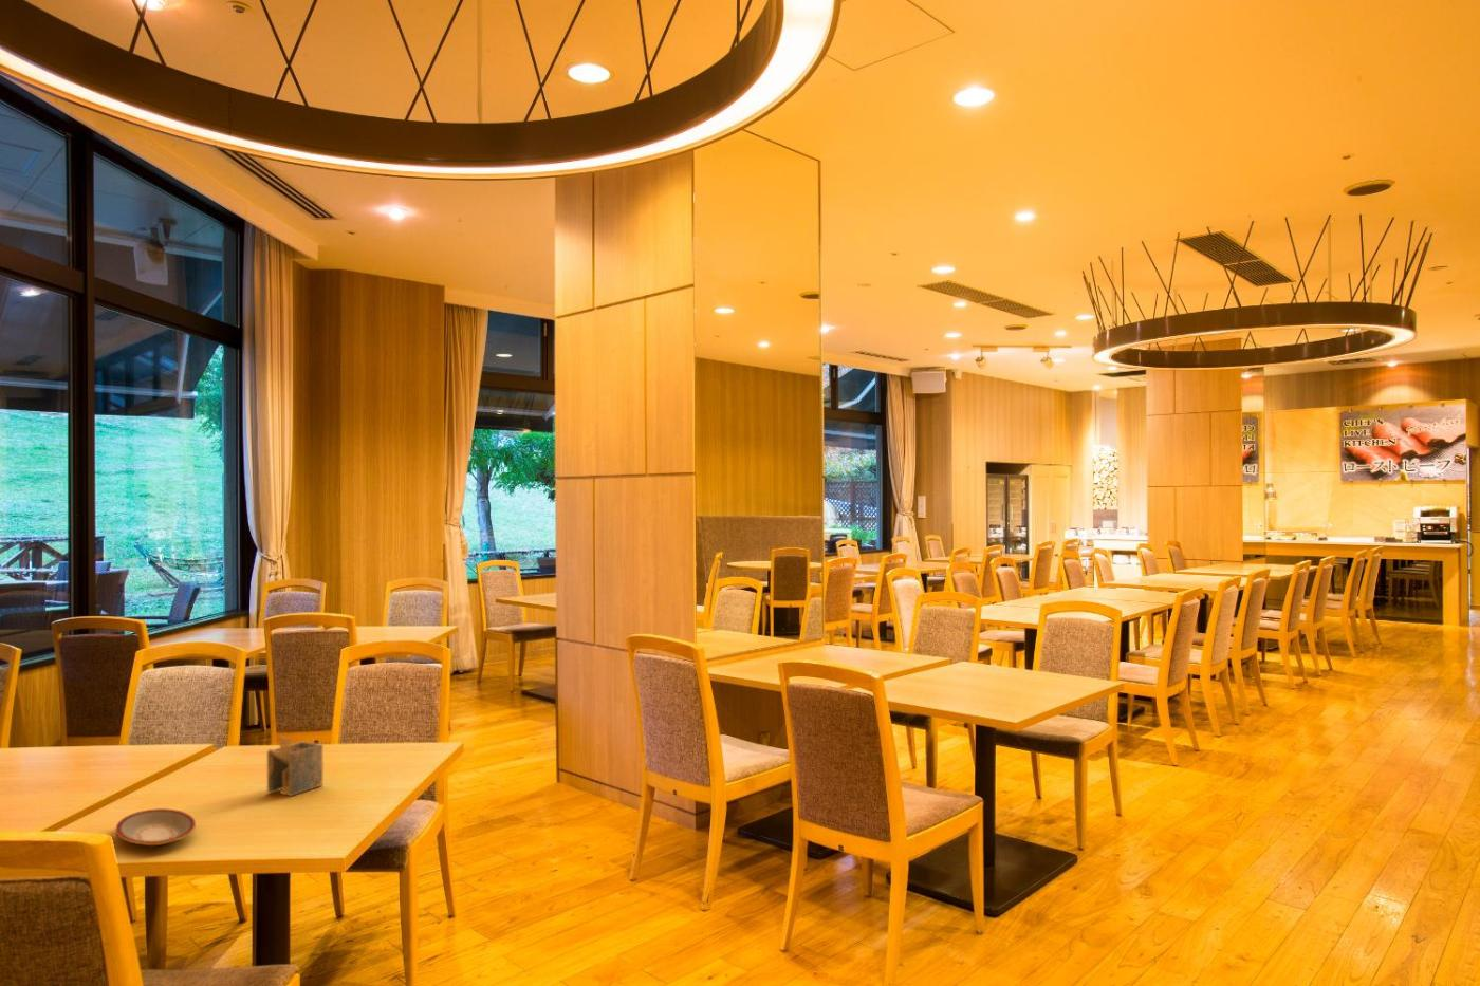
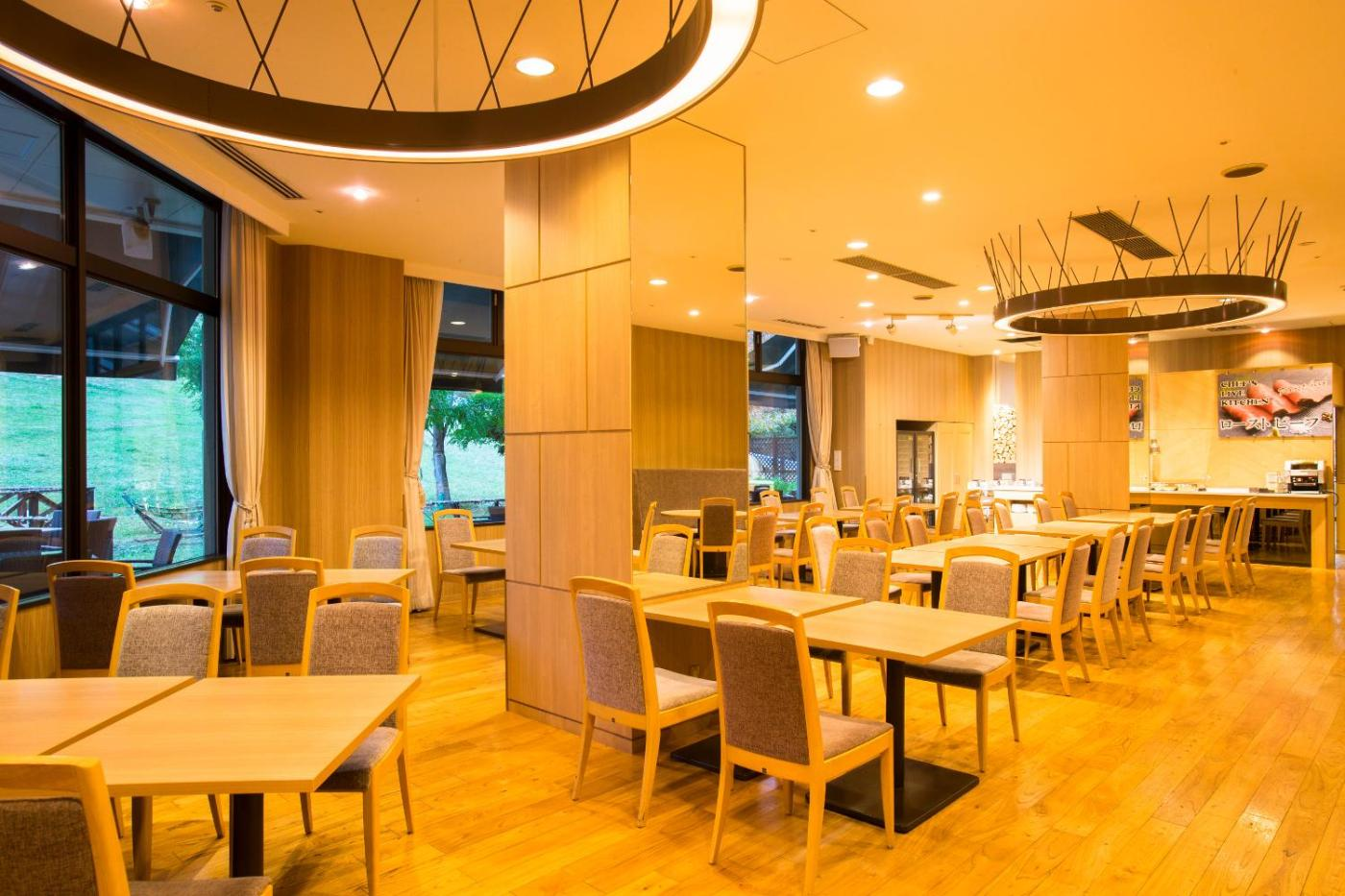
- napkin holder [266,735,324,797]
- plate [116,808,197,846]
